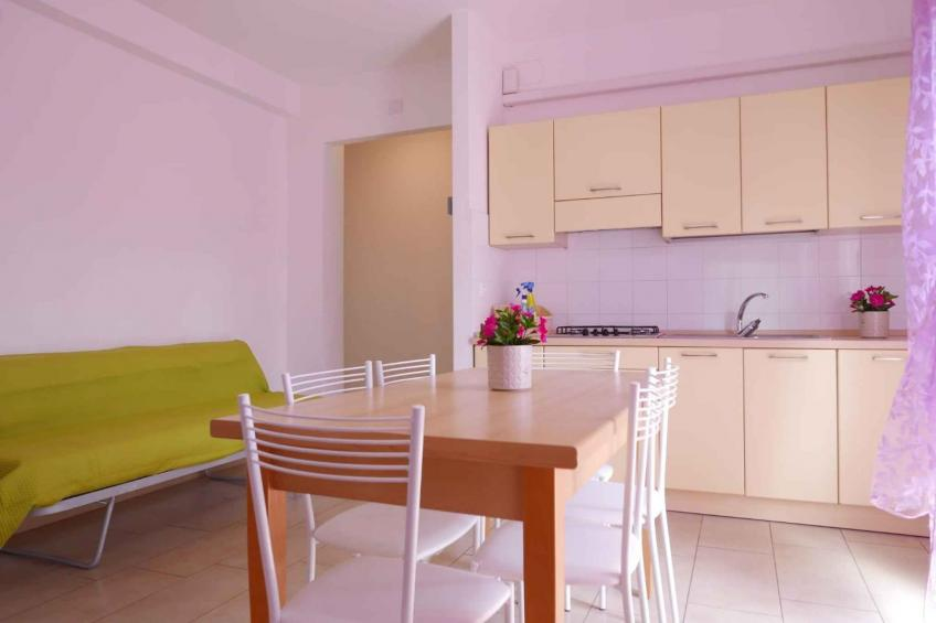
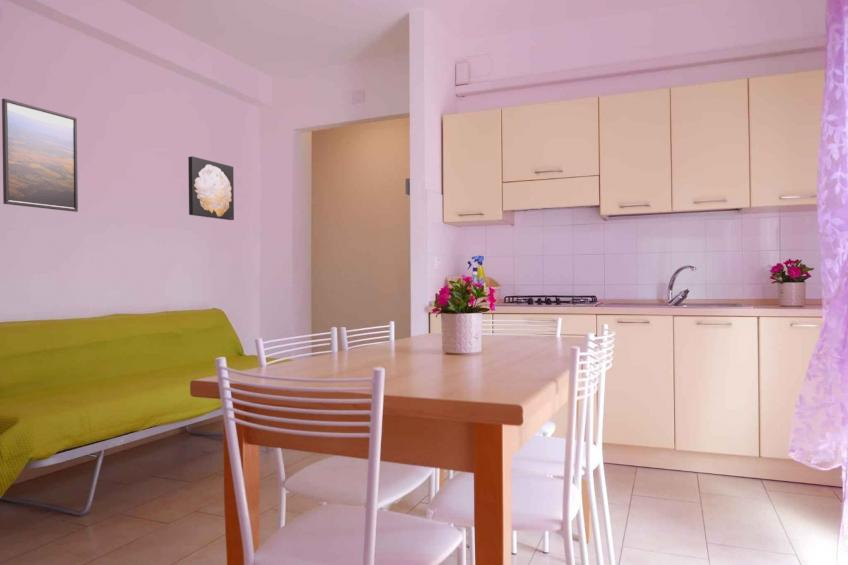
+ wall art [187,155,235,221]
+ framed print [1,97,79,213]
